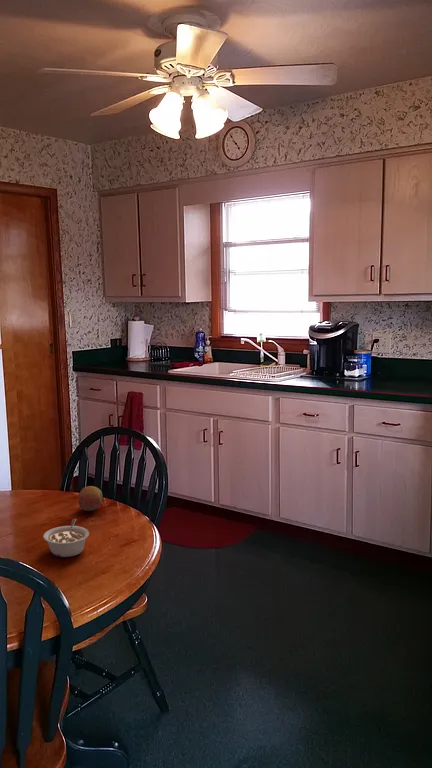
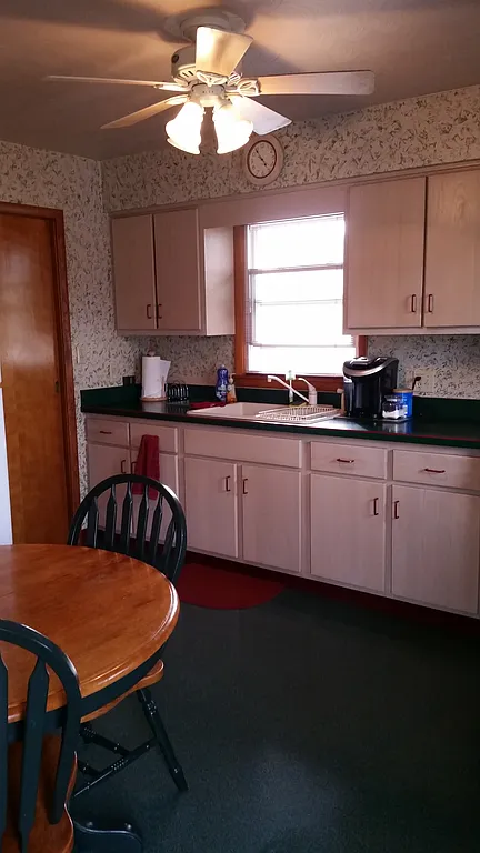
- legume [42,518,90,558]
- fruit [78,485,103,512]
